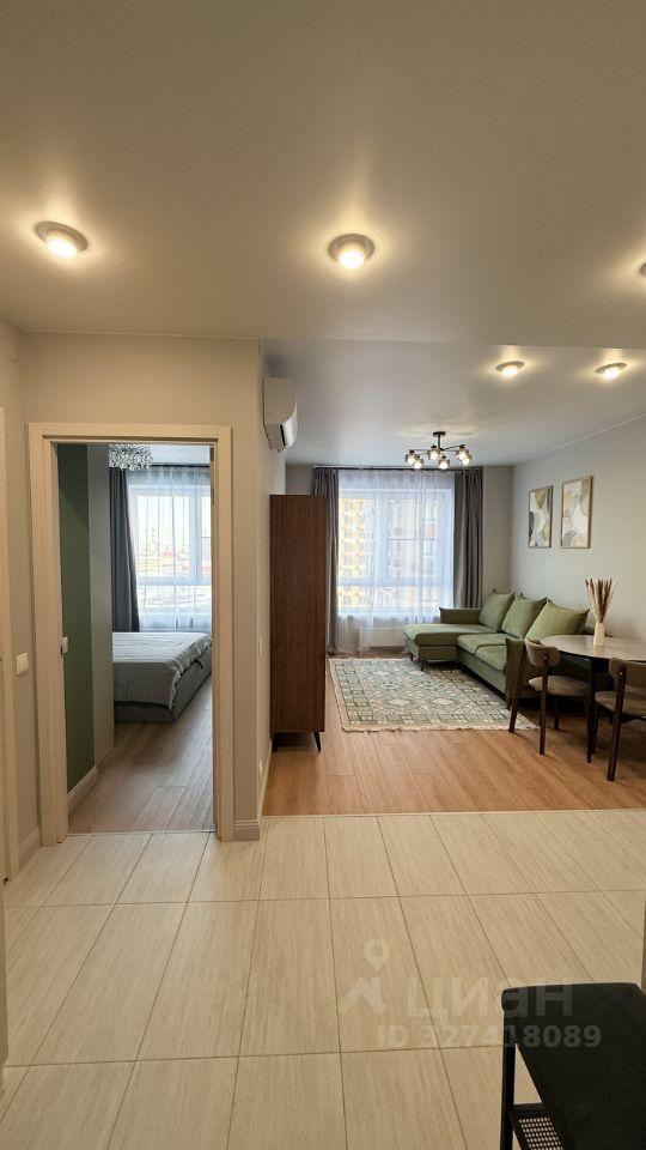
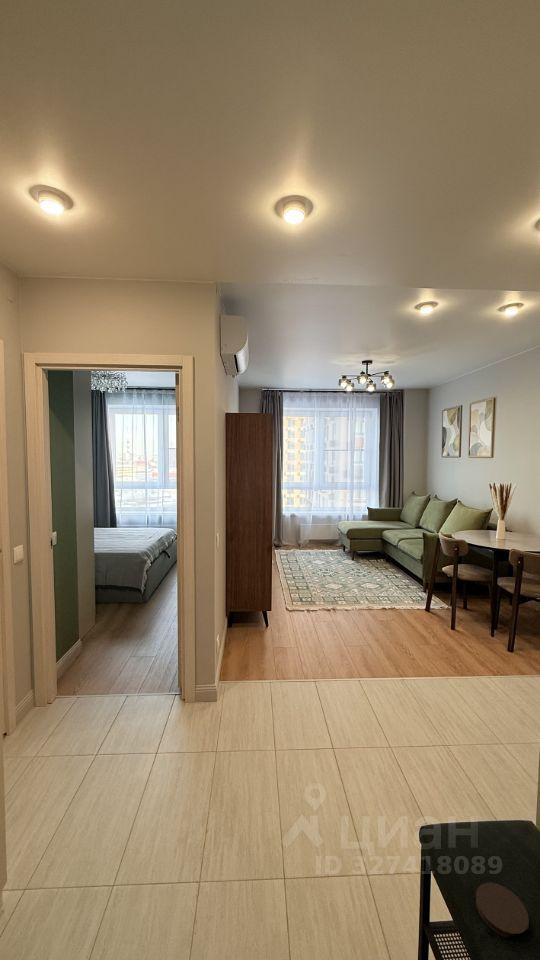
+ coaster [475,882,530,939]
